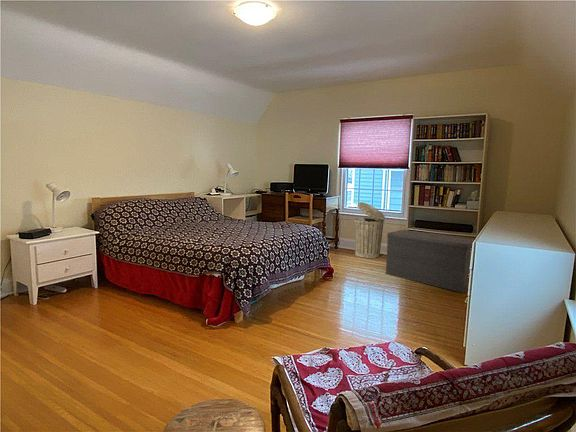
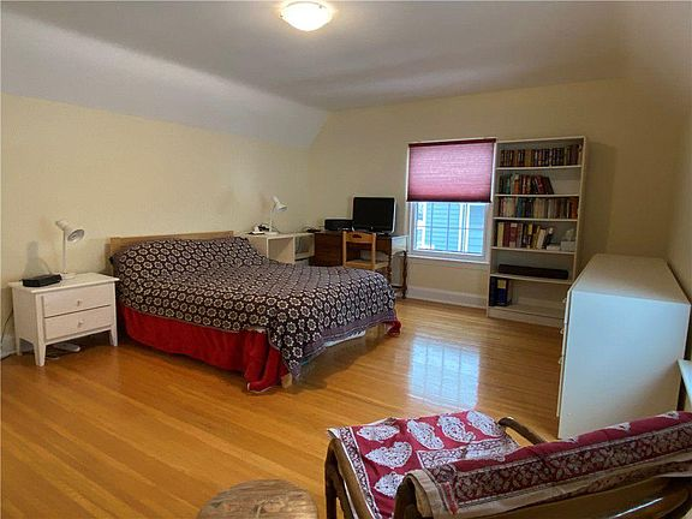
- trash can [353,201,386,259]
- bench [385,229,475,294]
